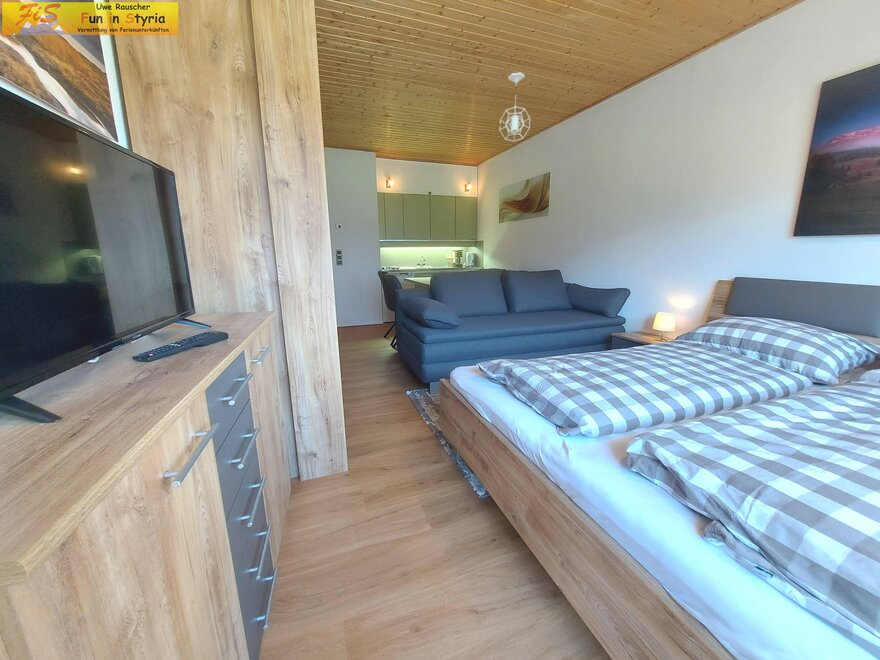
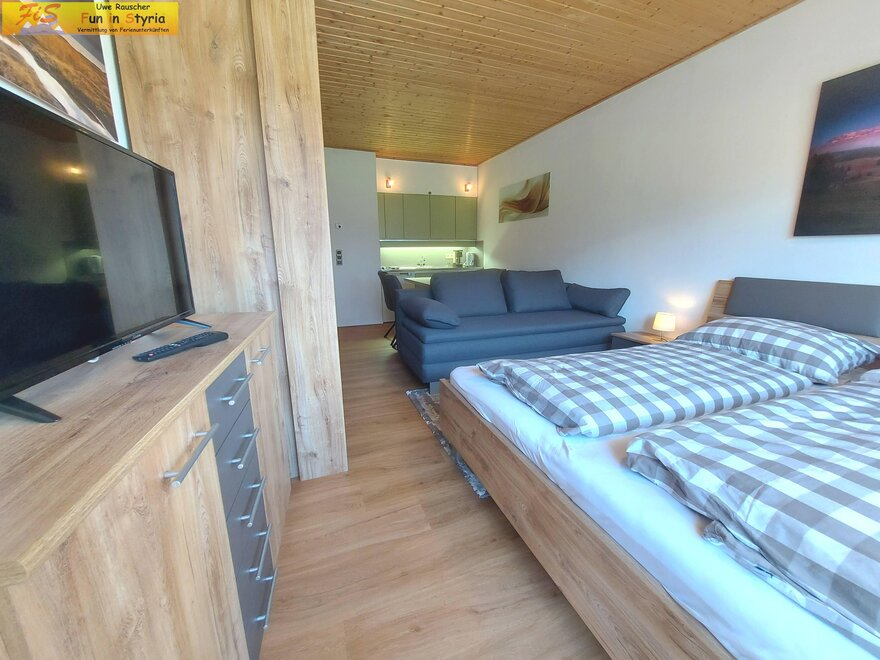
- pendant light [499,72,531,142]
